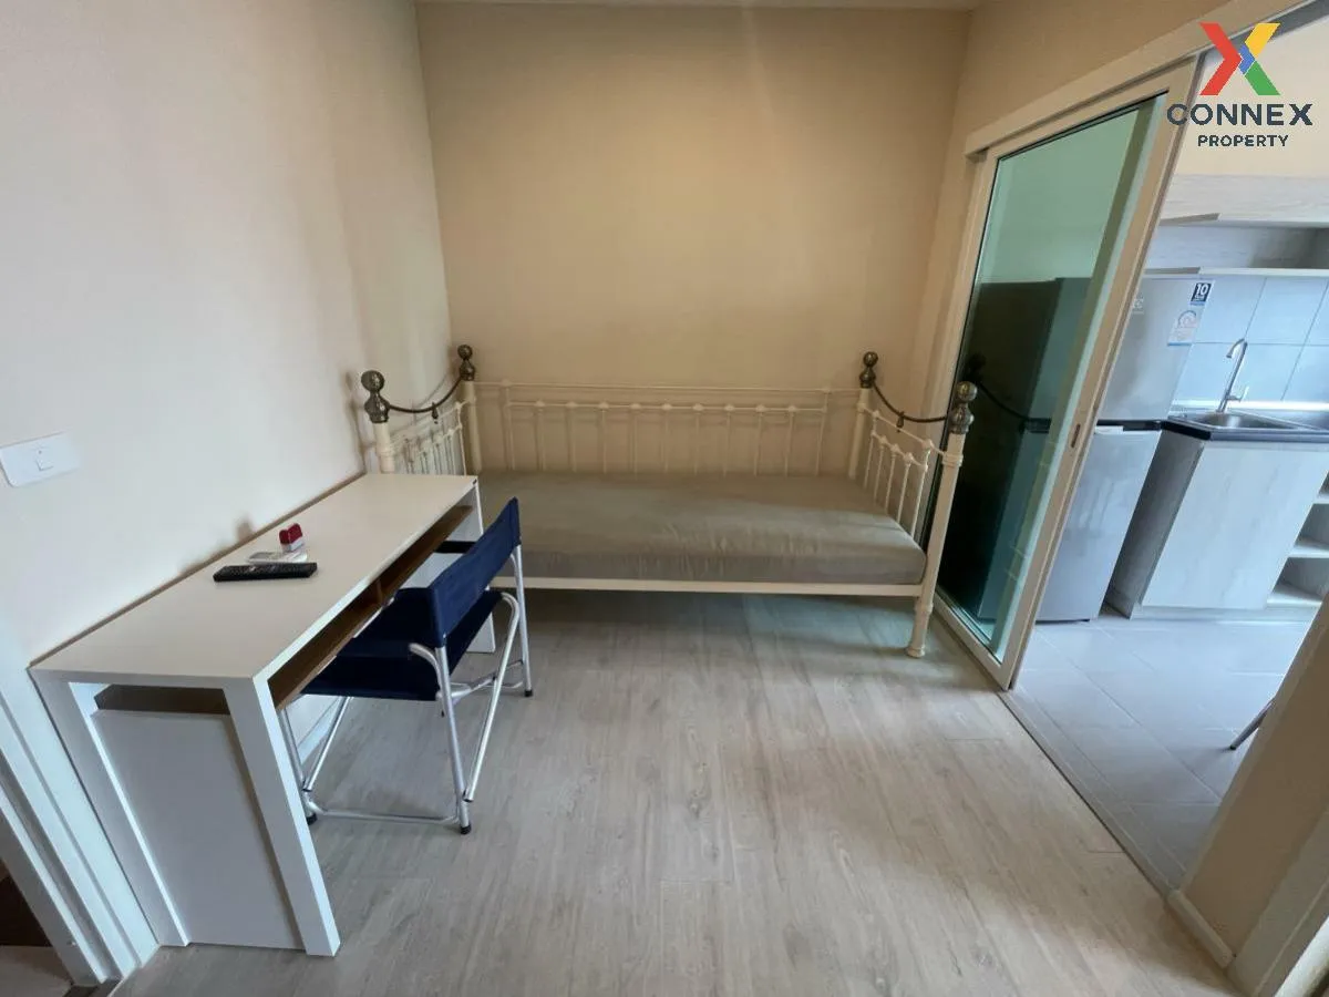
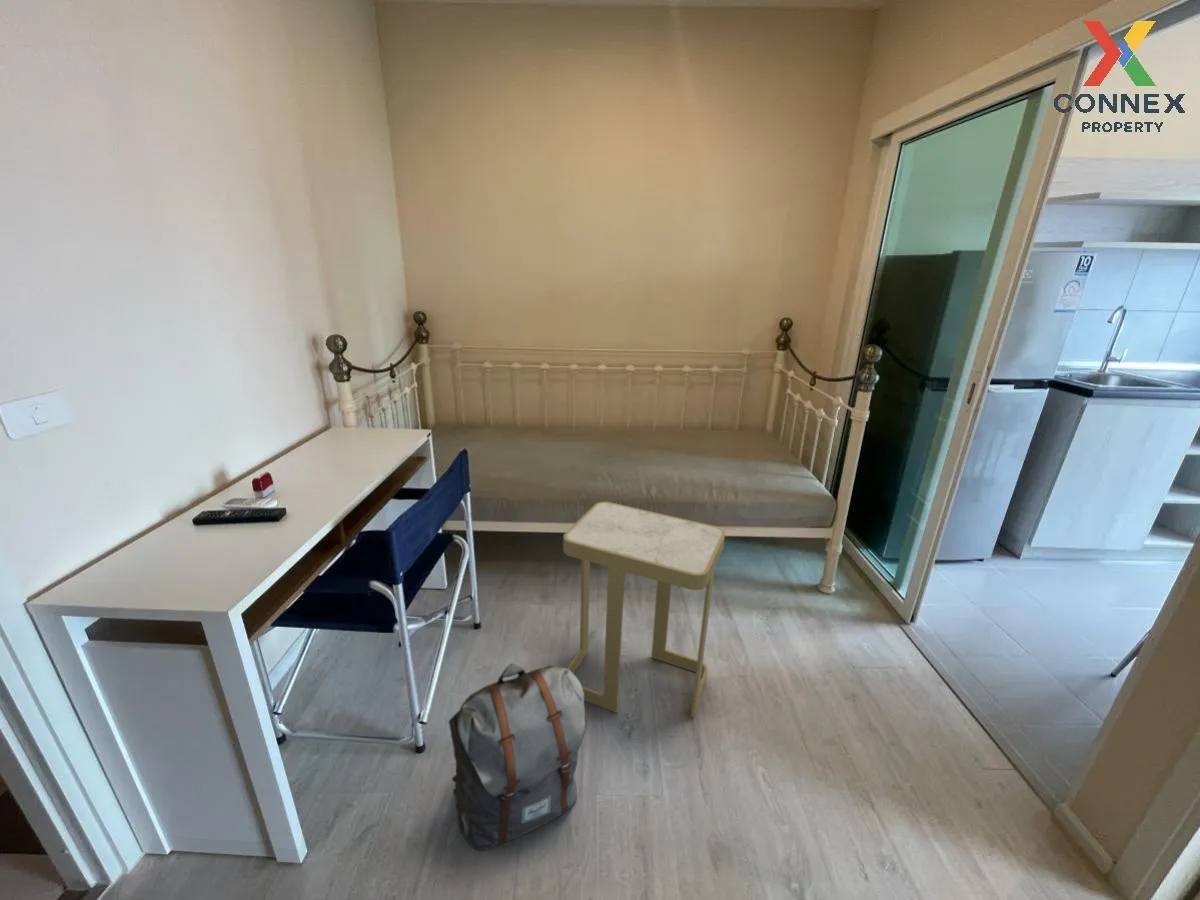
+ backpack [448,663,586,851]
+ side table [562,501,726,719]
